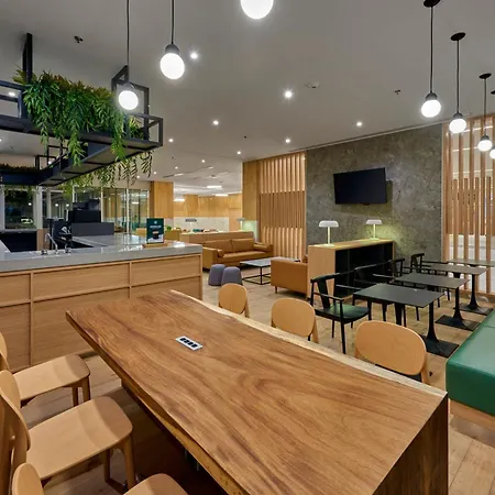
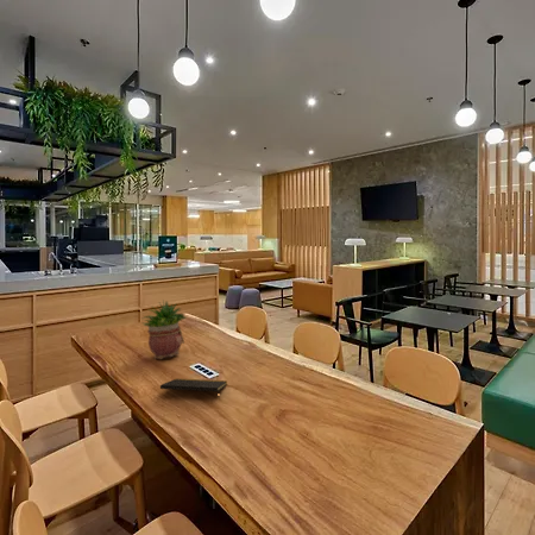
+ notepad [159,377,228,401]
+ potted plant [141,300,188,360]
